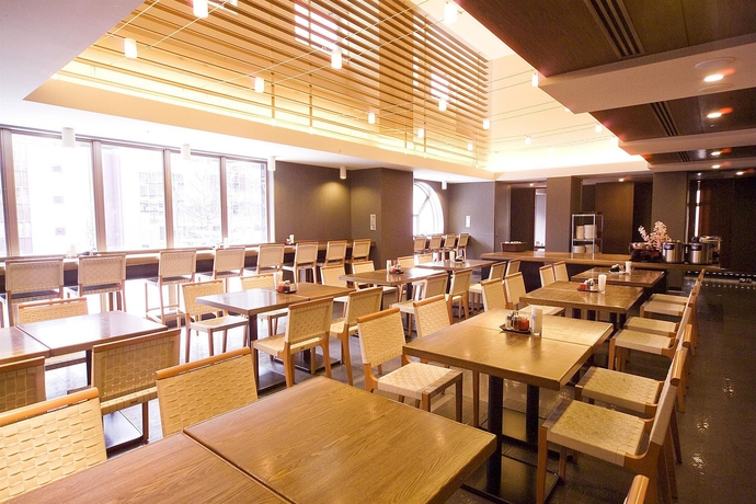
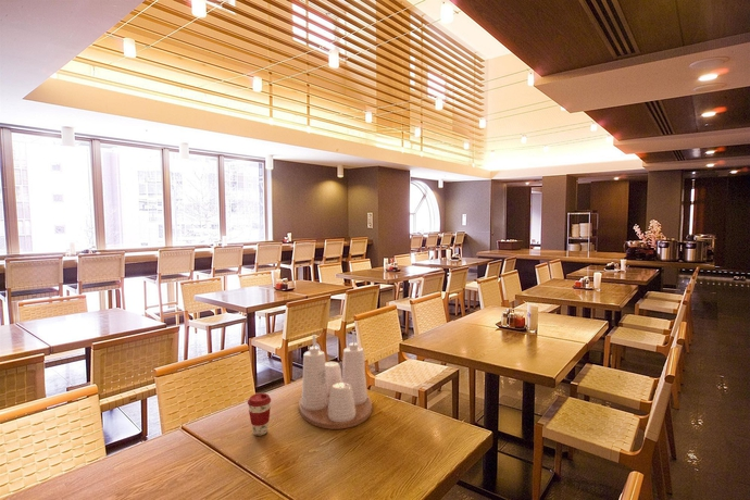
+ condiment set [298,330,373,430]
+ coffee cup [247,392,272,437]
